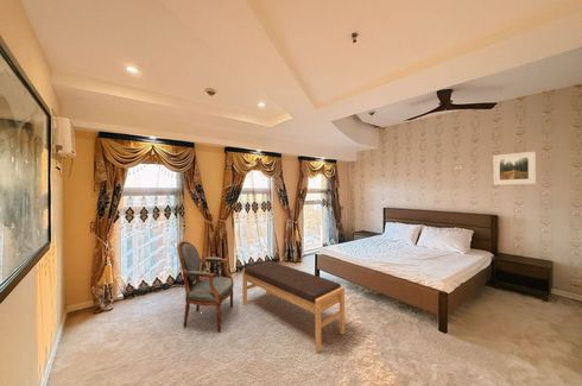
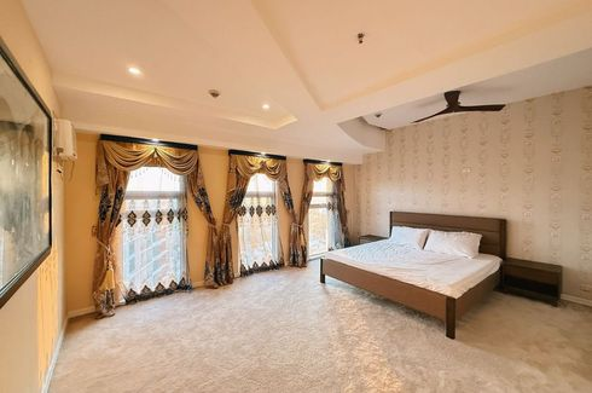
- bench [241,260,346,353]
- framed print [492,151,537,186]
- armchair [176,240,235,334]
